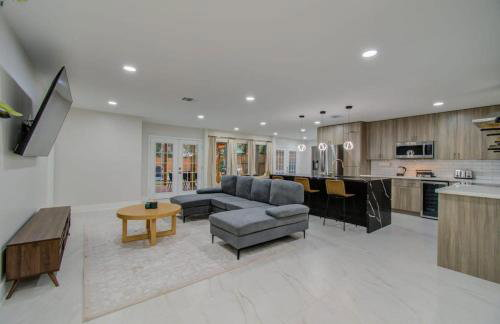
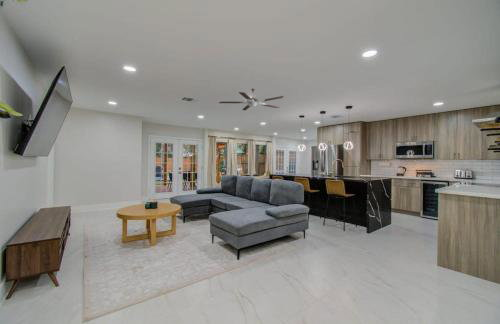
+ ceiling fan [218,88,285,111]
